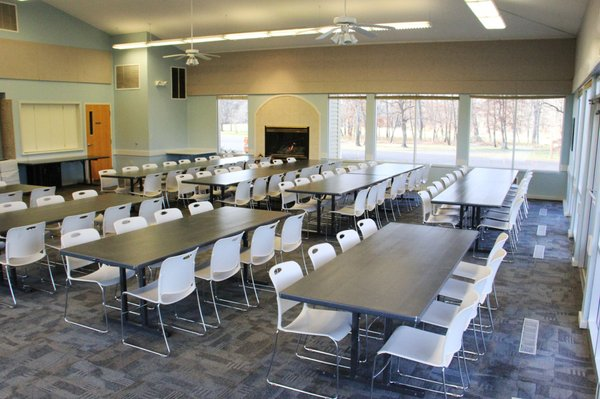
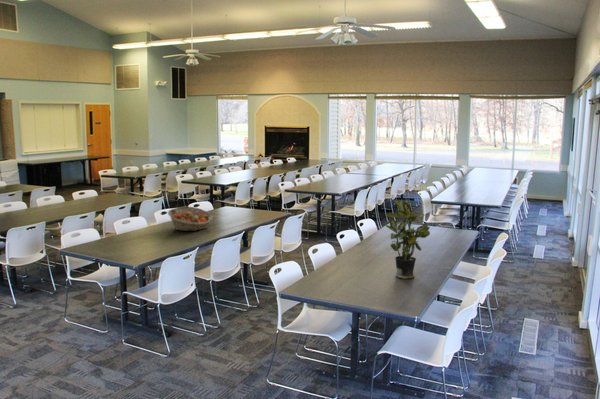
+ potted plant [385,198,431,280]
+ fruit basket [167,206,214,232]
